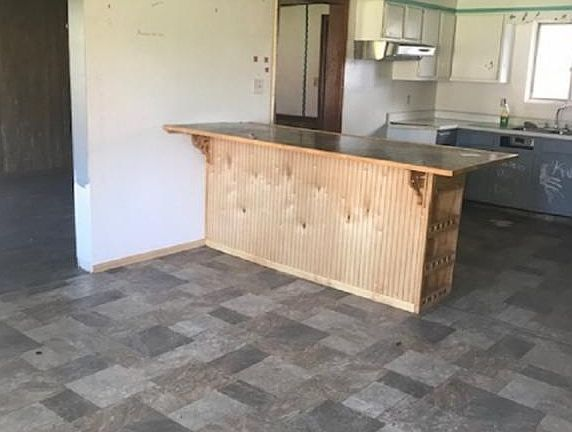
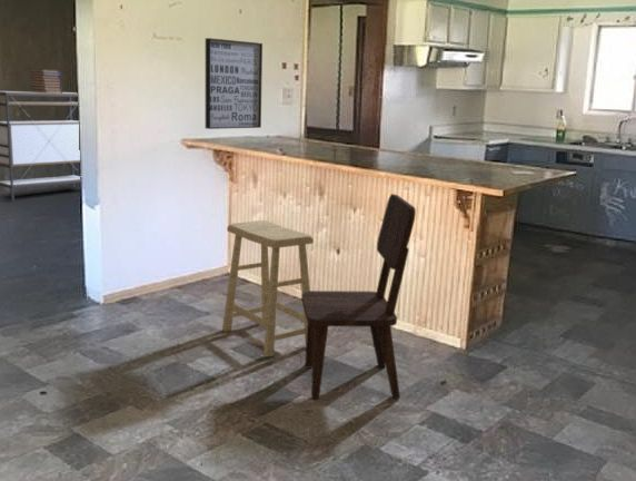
+ dining chair [300,193,417,400]
+ book stack [29,68,63,94]
+ wall art [205,37,264,130]
+ stool [221,219,315,359]
+ shelving unit [0,90,82,202]
